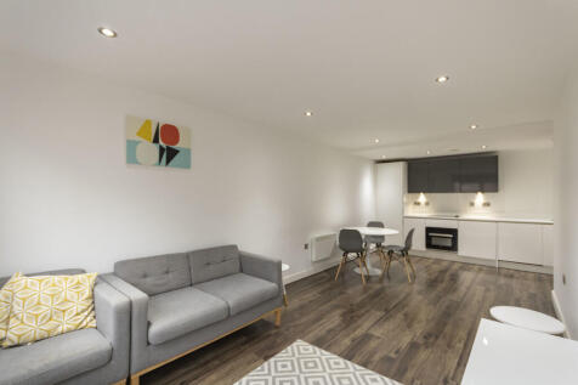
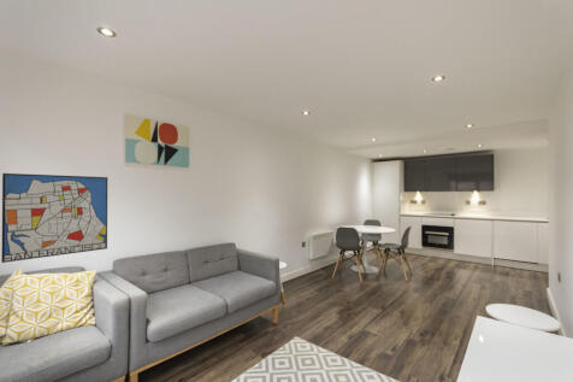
+ wall art [0,172,108,264]
